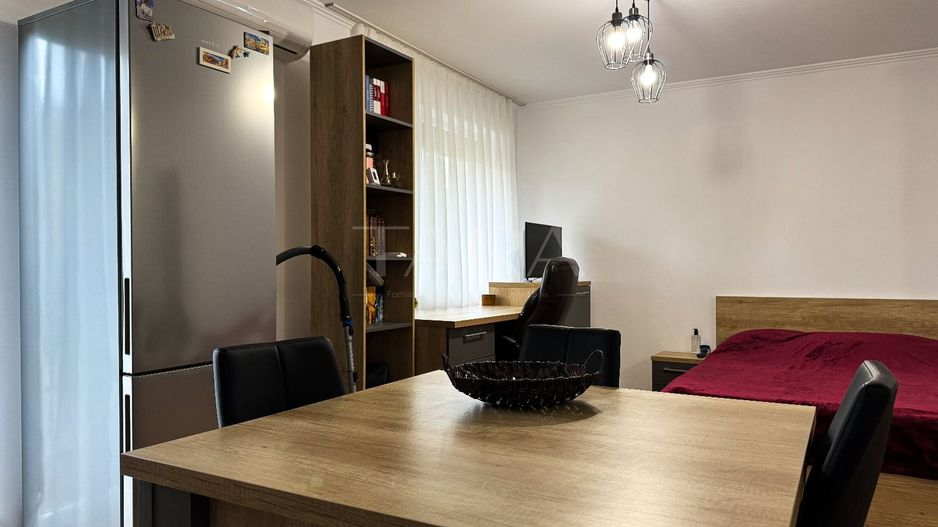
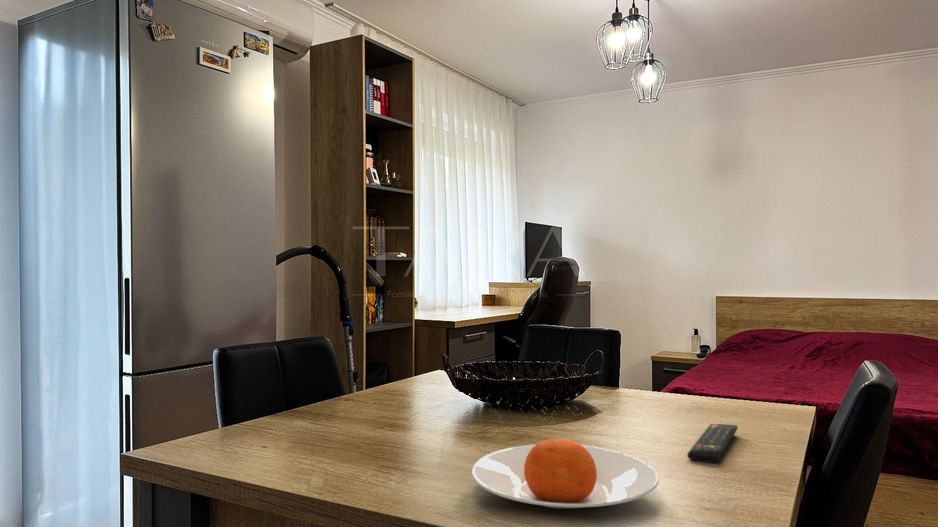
+ remote control [686,423,738,464]
+ plate [471,438,660,509]
